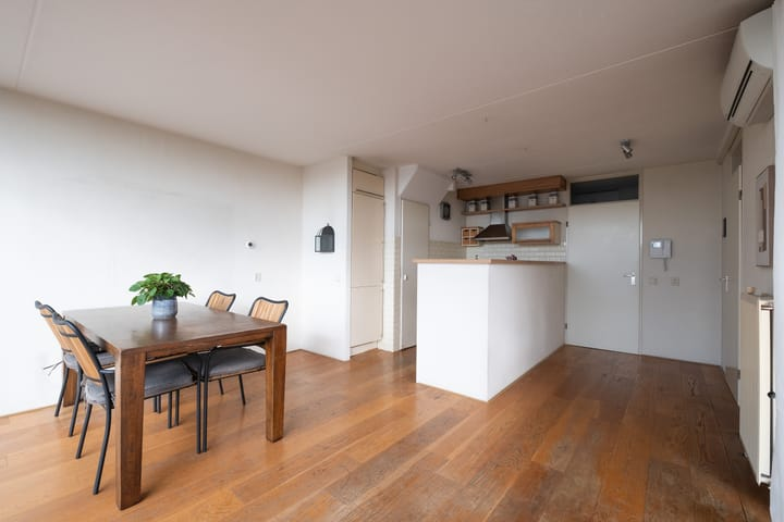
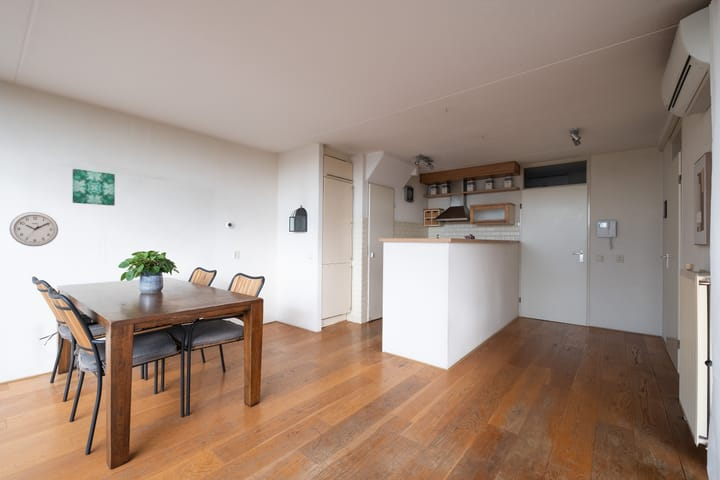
+ wall art [72,168,116,207]
+ wall clock [8,211,59,247]
